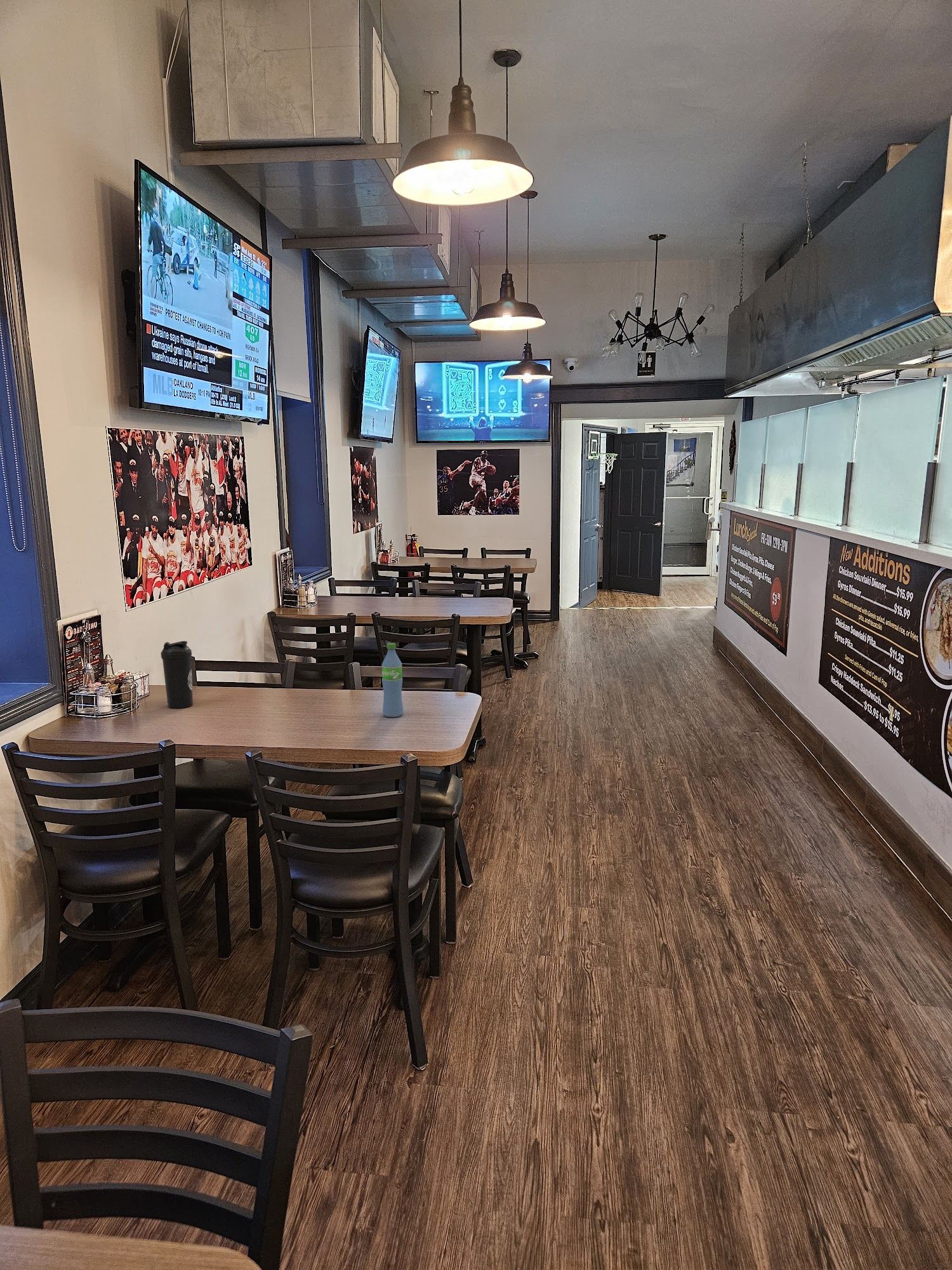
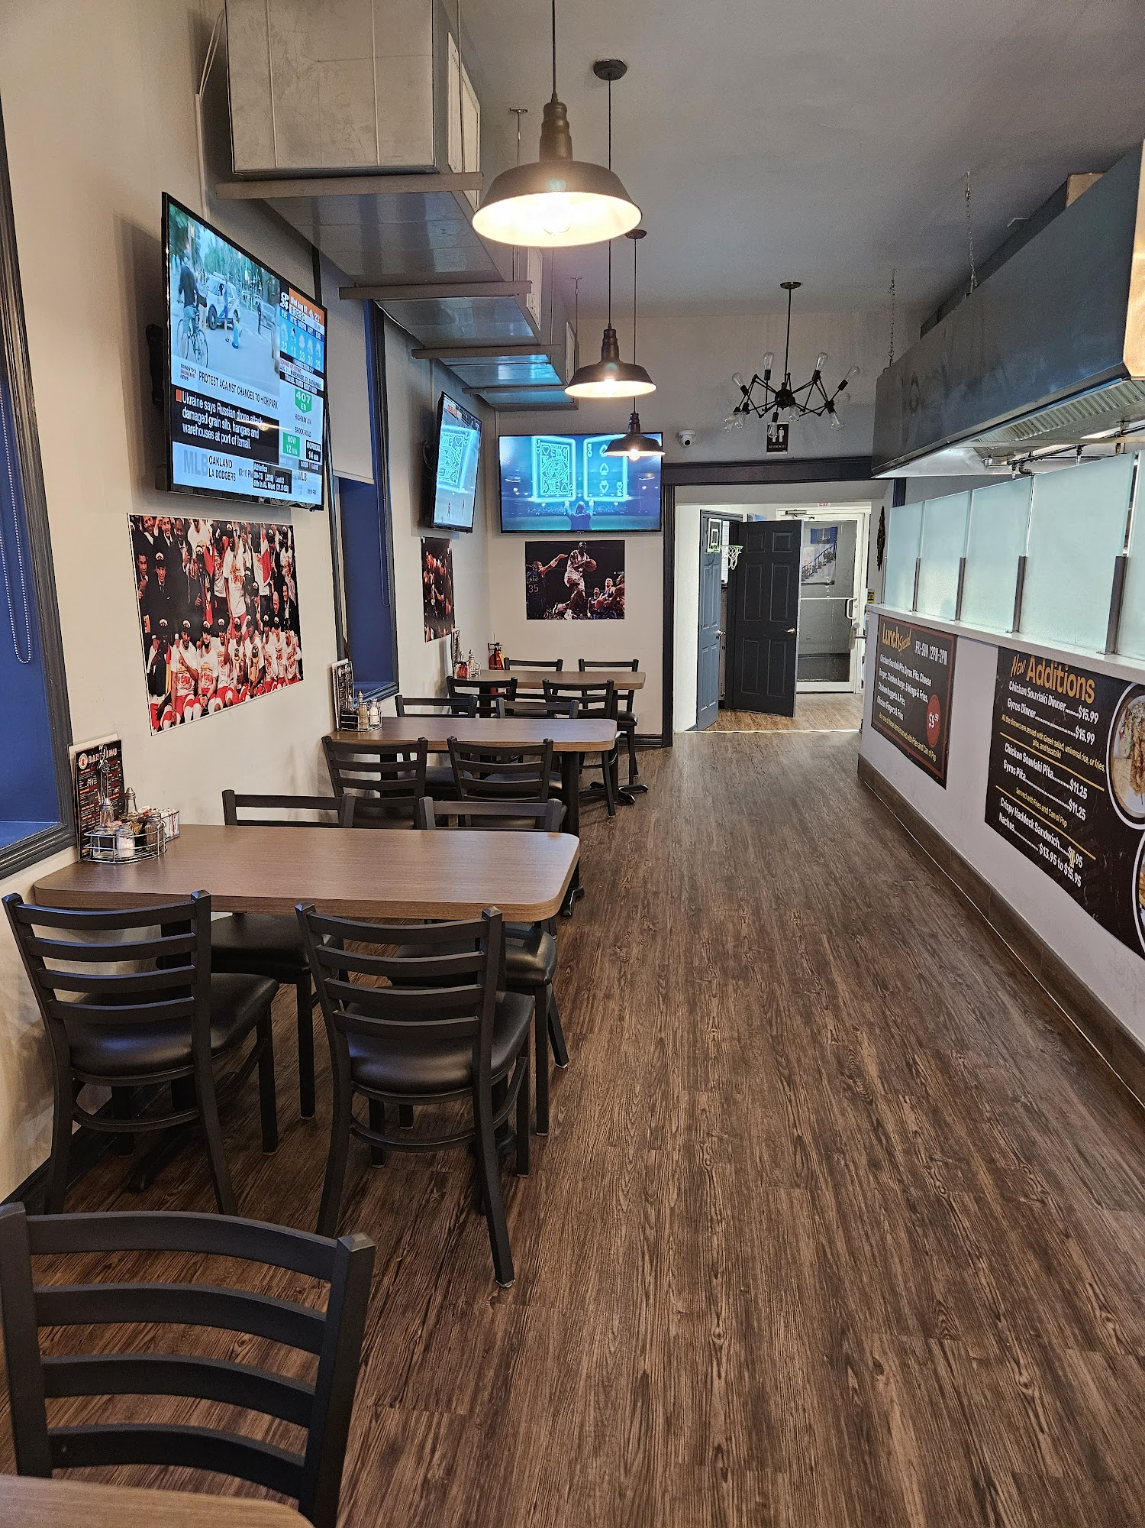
- water bottle [381,642,404,718]
- water bottle [161,641,194,709]
